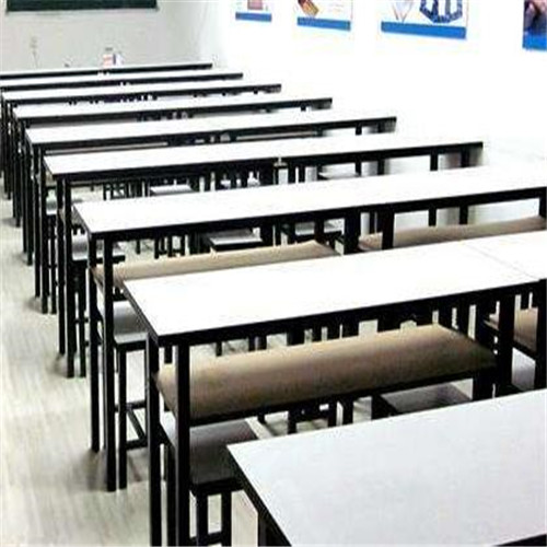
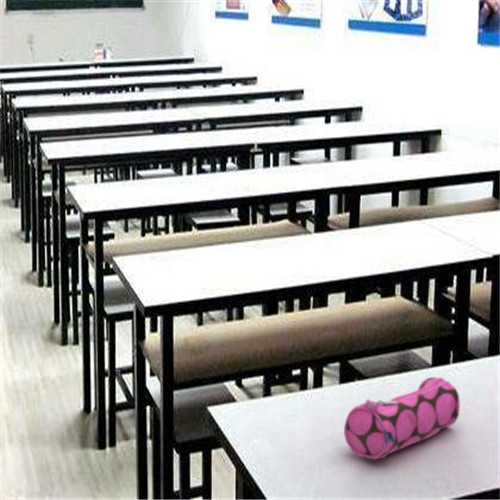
+ pencil case [343,376,461,460]
